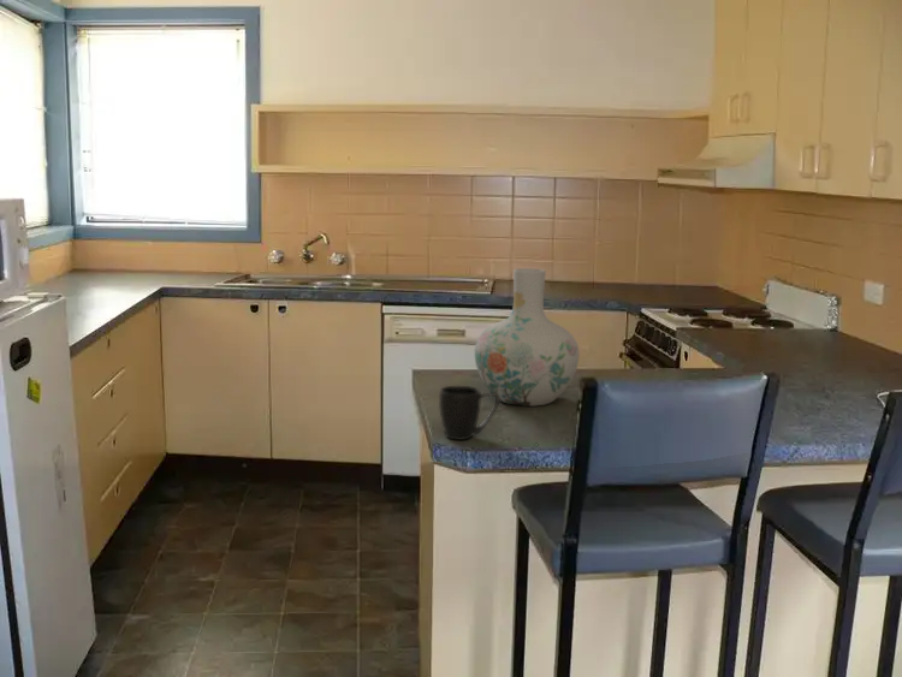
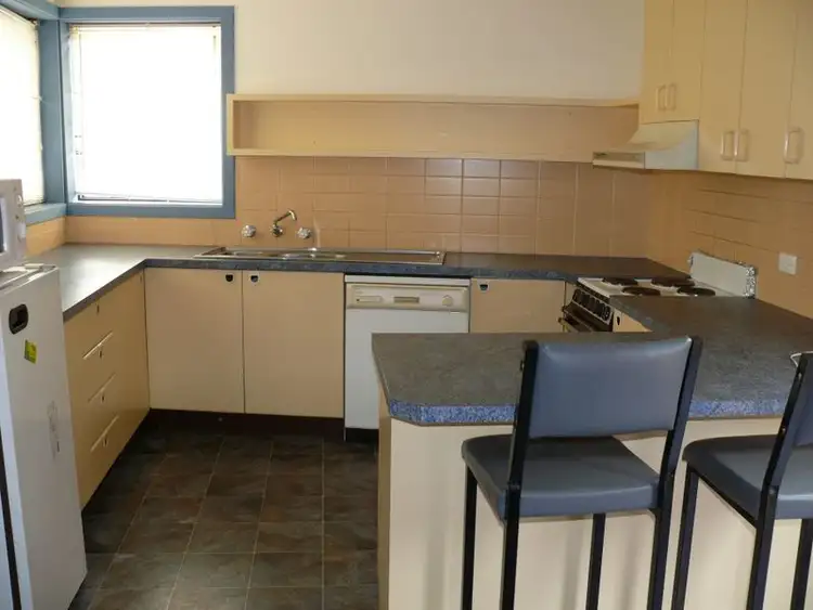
- vase [474,267,581,406]
- mug [438,385,500,441]
